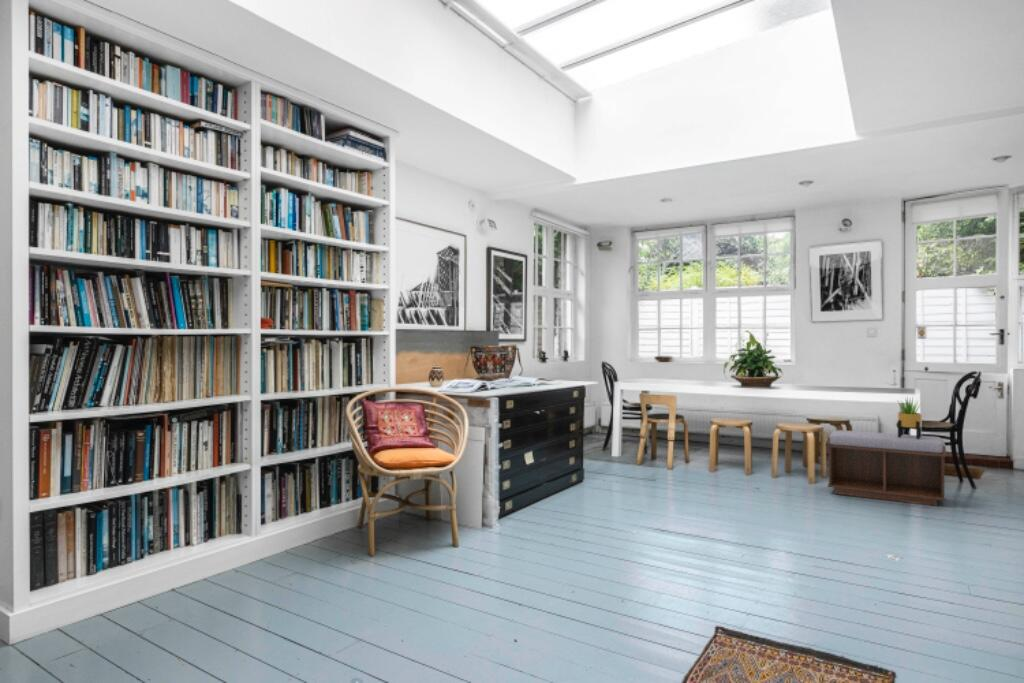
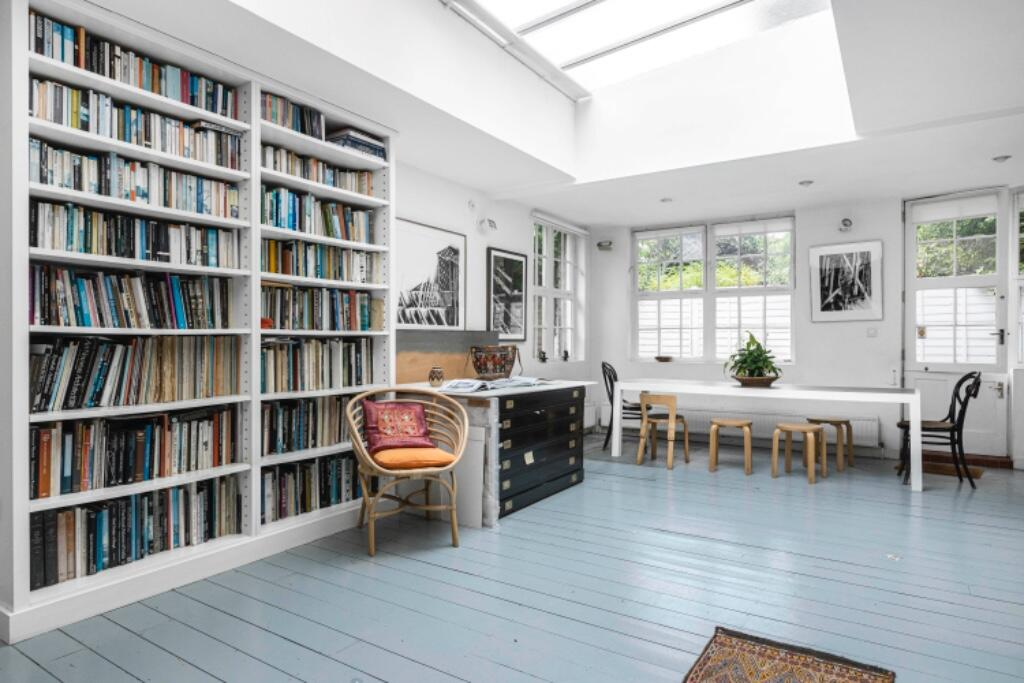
- bench [826,429,947,507]
- potted plant [897,396,924,439]
